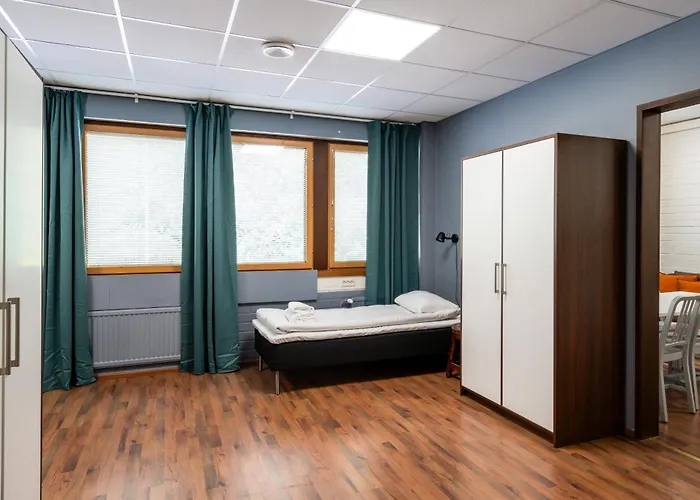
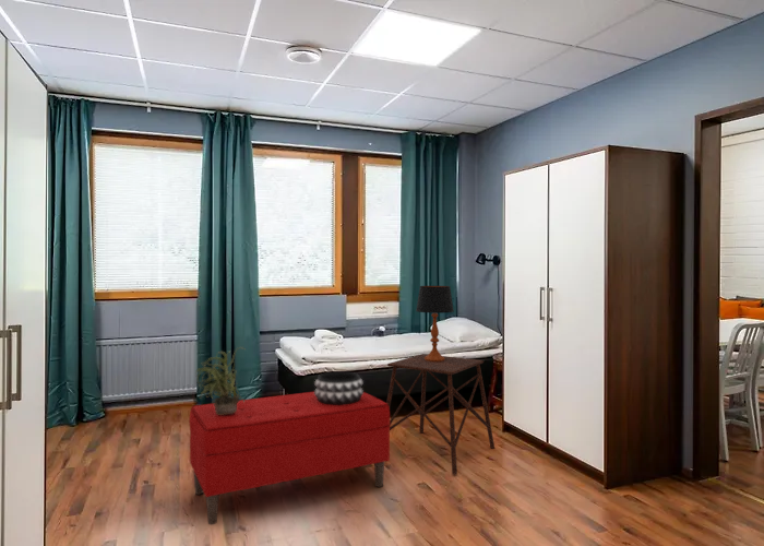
+ decorative bowl [313,371,365,405]
+ side table [385,353,496,476]
+ table lamp [415,285,455,361]
+ bench [188,391,391,525]
+ potted plant [194,346,246,415]
